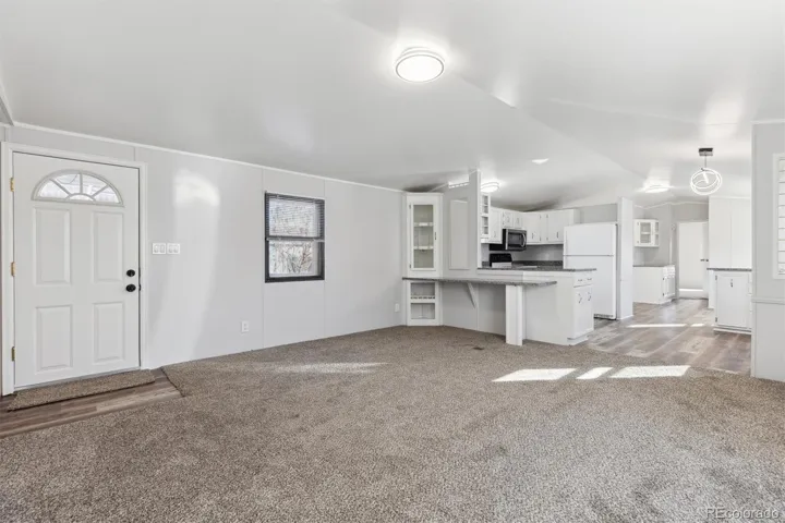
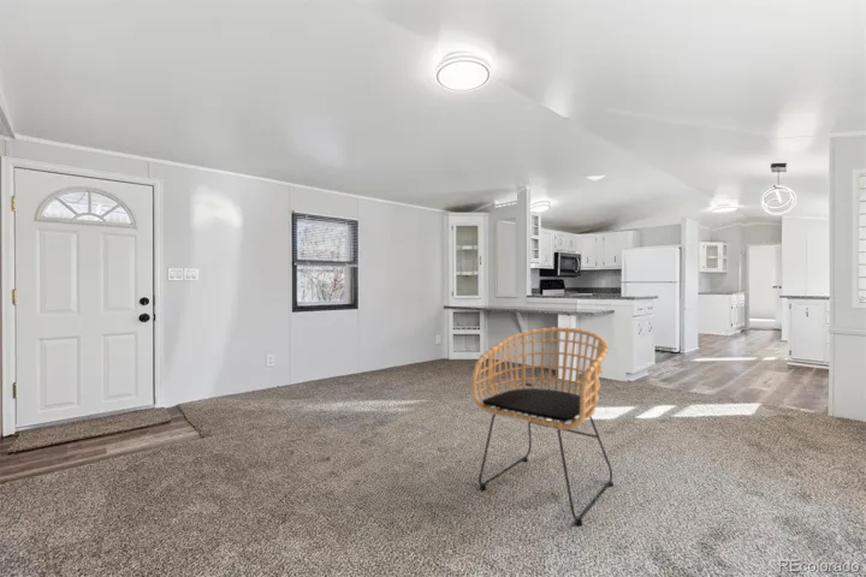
+ chair [470,326,615,527]
